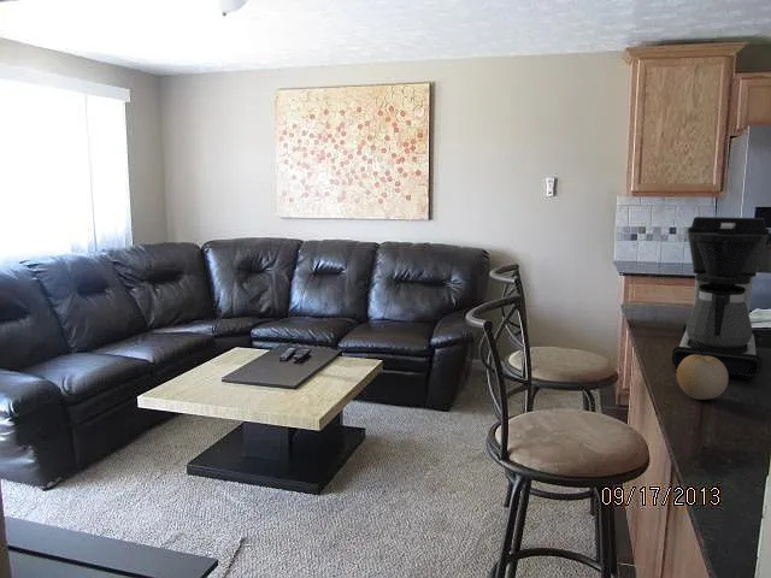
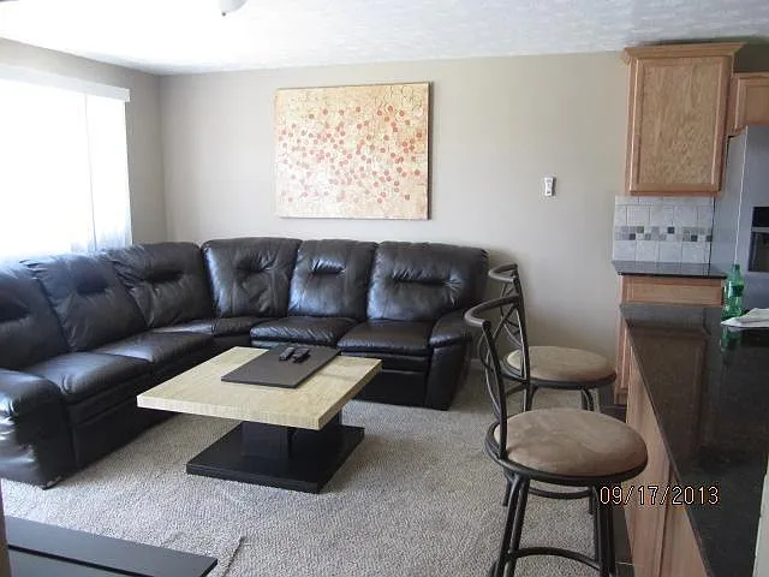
- fruit [676,354,730,401]
- coffee maker [671,216,771,381]
